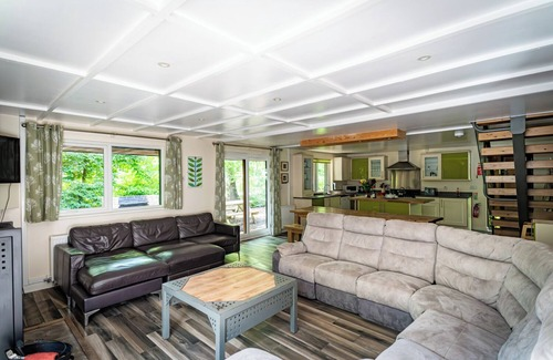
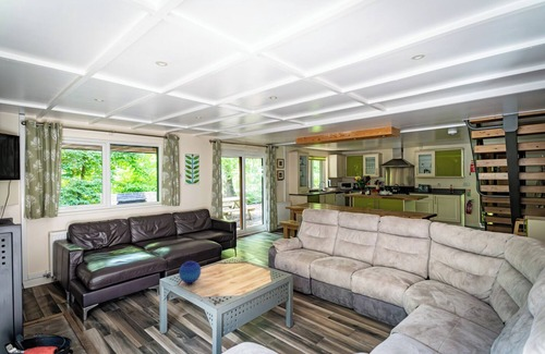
+ decorative ball [178,260,202,284]
